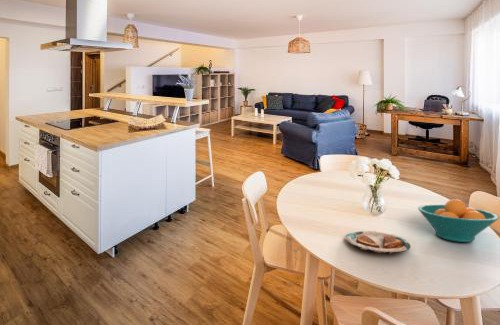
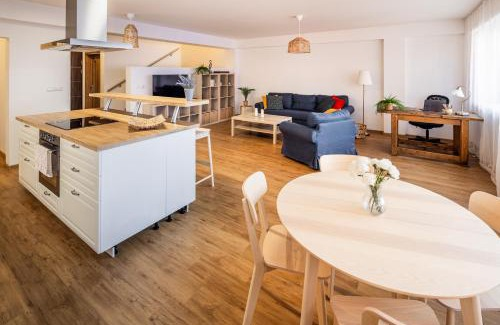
- plate [344,230,411,254]
- fruit bowl [417,198,500,243]
